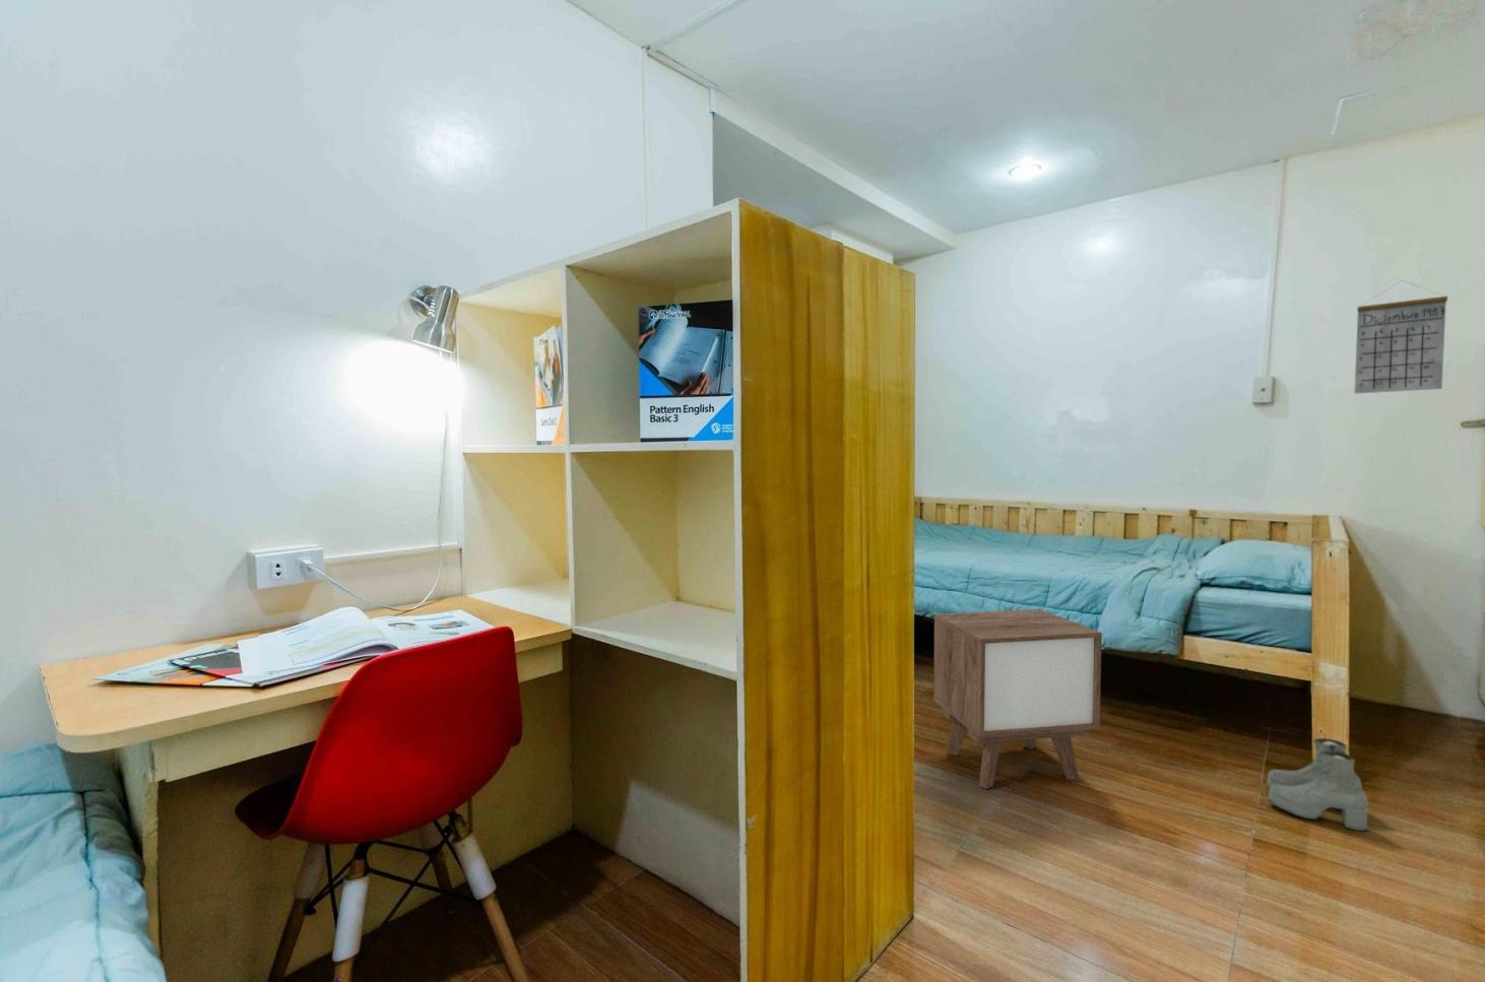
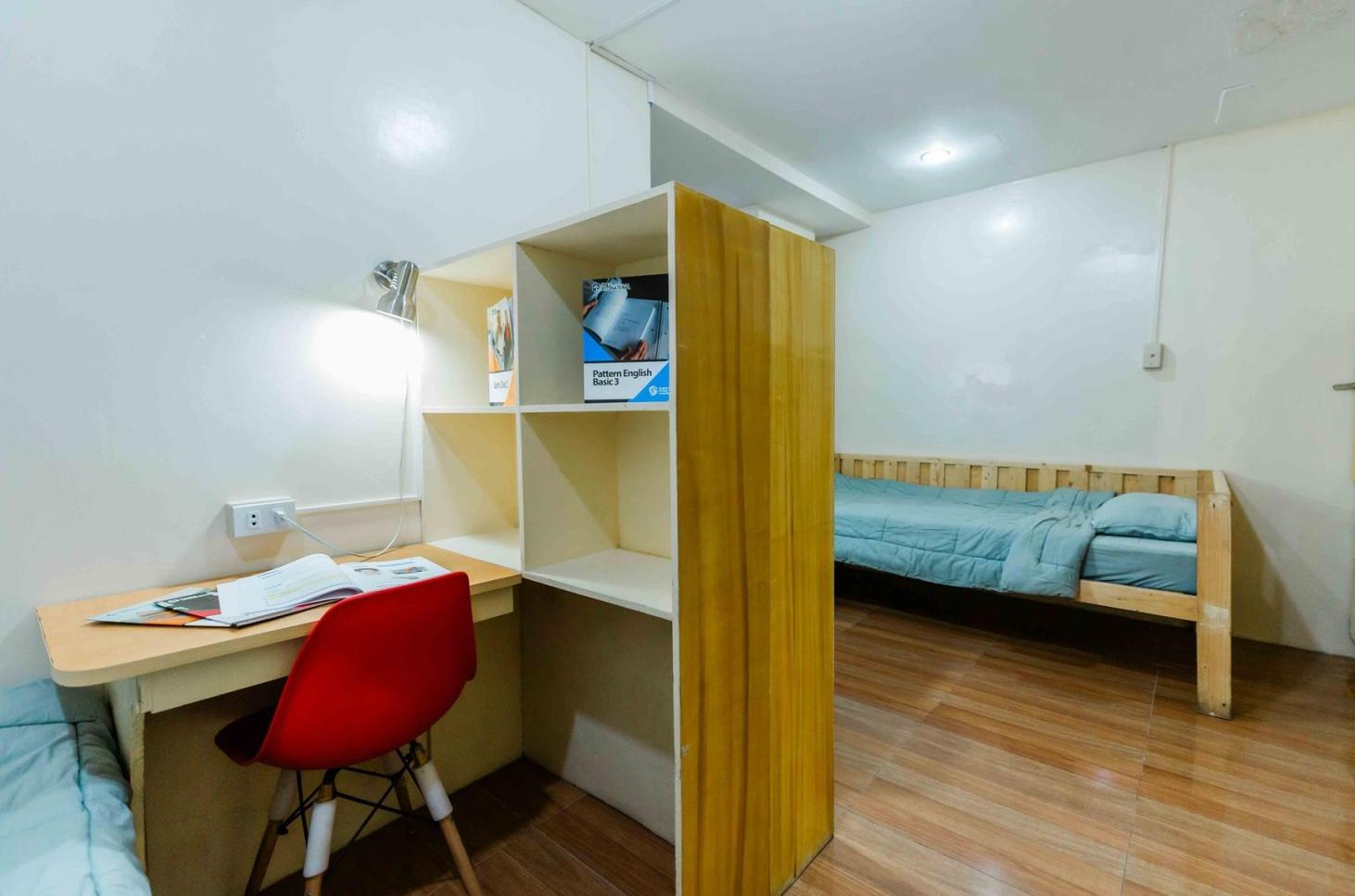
- boots [1266,738,1369,832]
- nightstand [933,608,1104,790]
- calendar [1353,279,1449,395]
